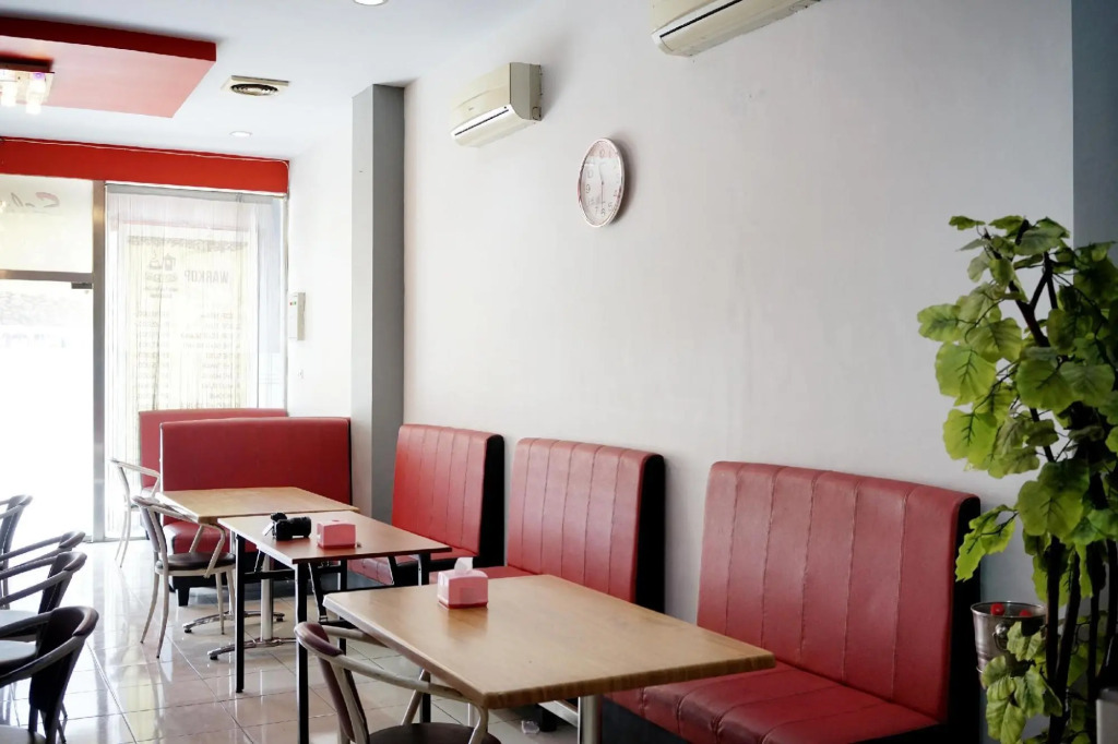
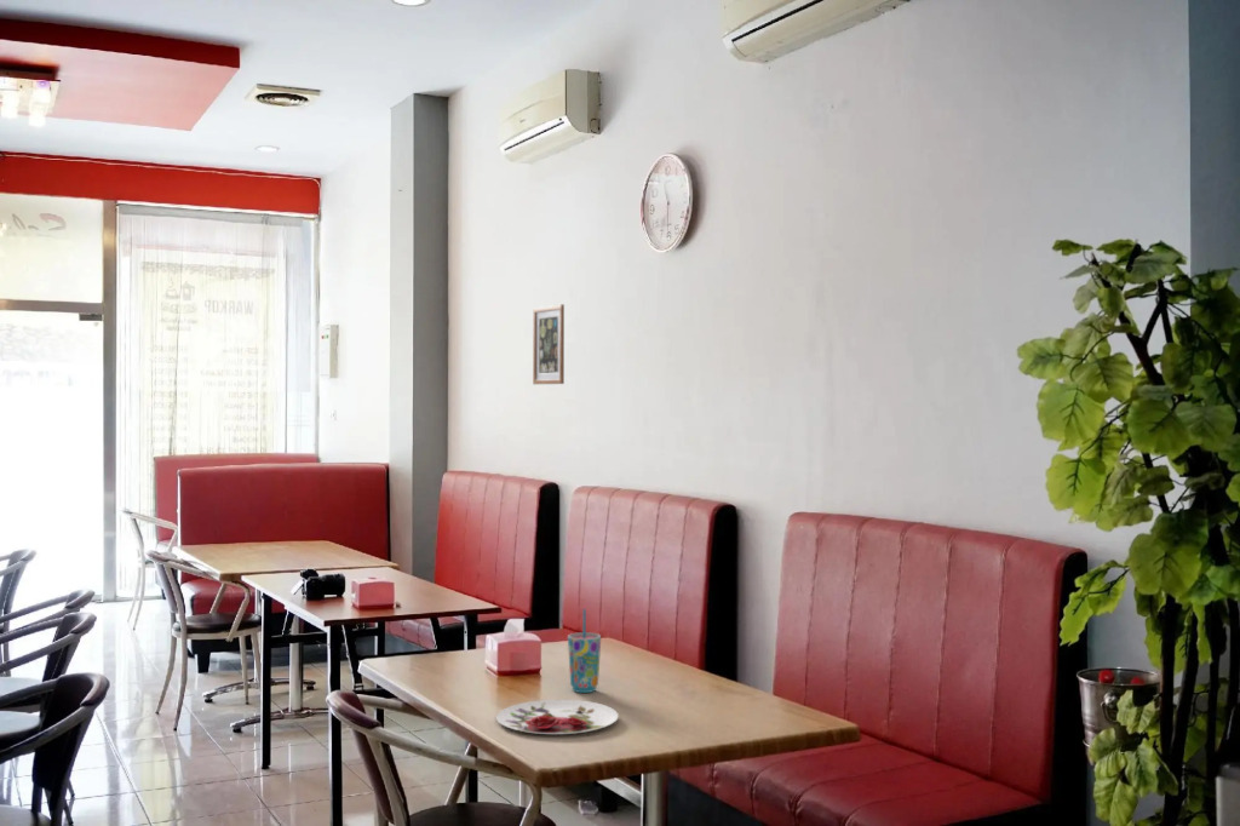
+ plate [495,699,620,735]
+ cup [567,608,602,694]
+ wall art [532,303,566,385]
